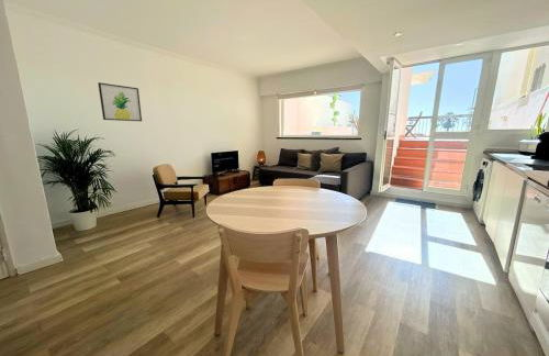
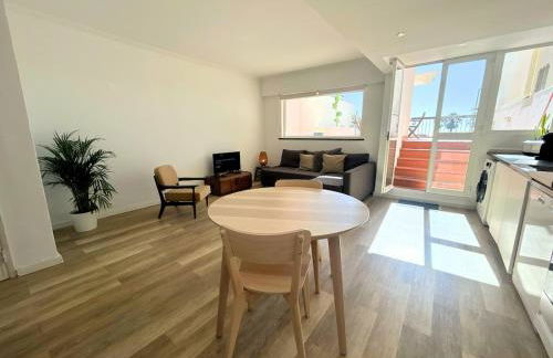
- wall art [97,81,143,122]
